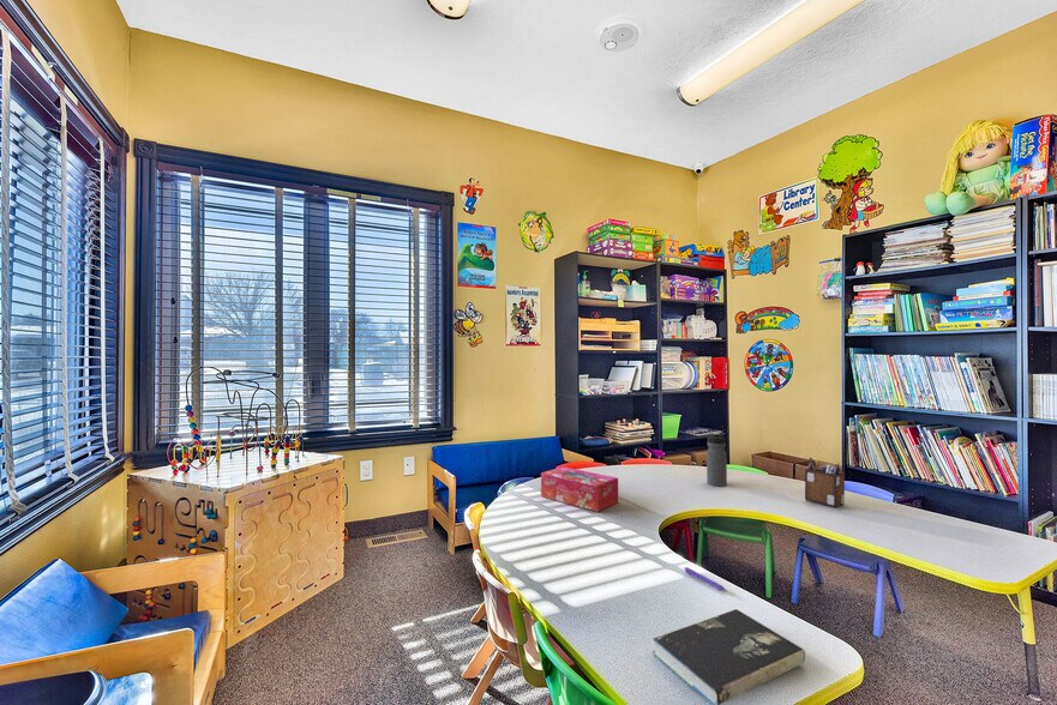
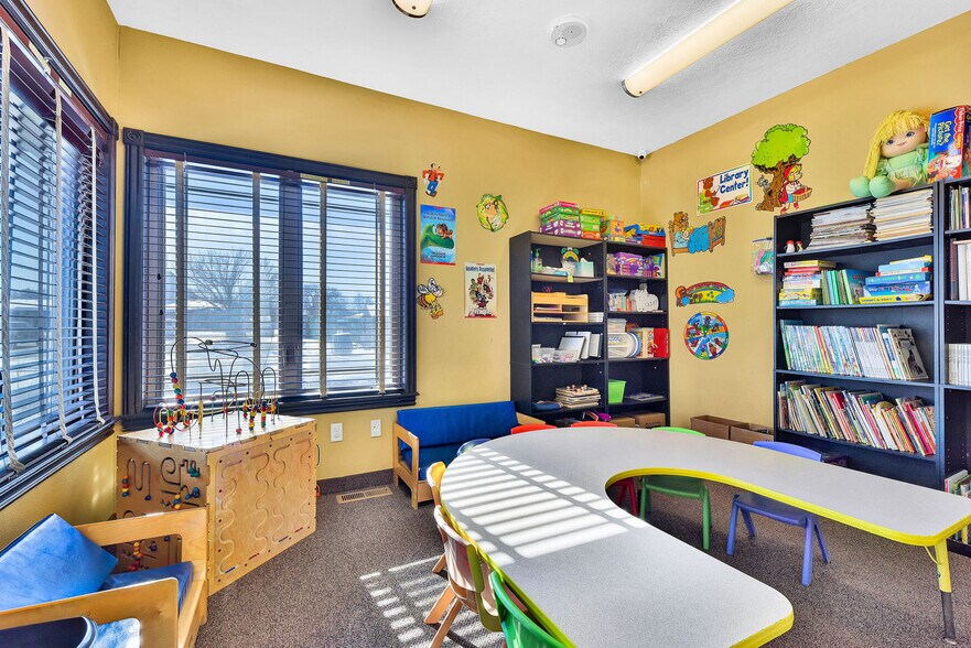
- book [651,608,806,705]
- desk organizer [804,457,846,508]
- tissue box [540,465,619,513]
- water bottle [705,432,728,488]
- pen [683,566,728,592]
